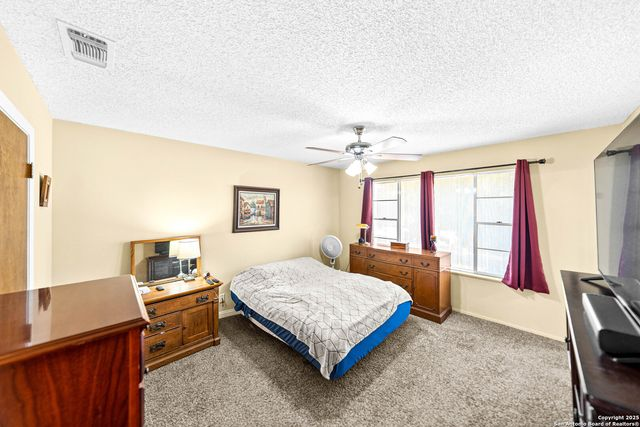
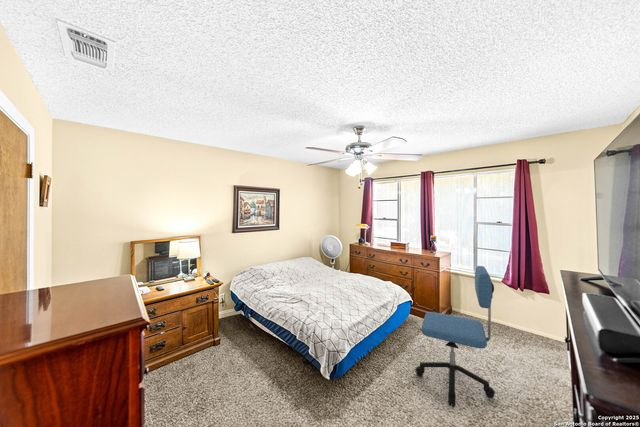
+ office chair [414,265,496,408]
